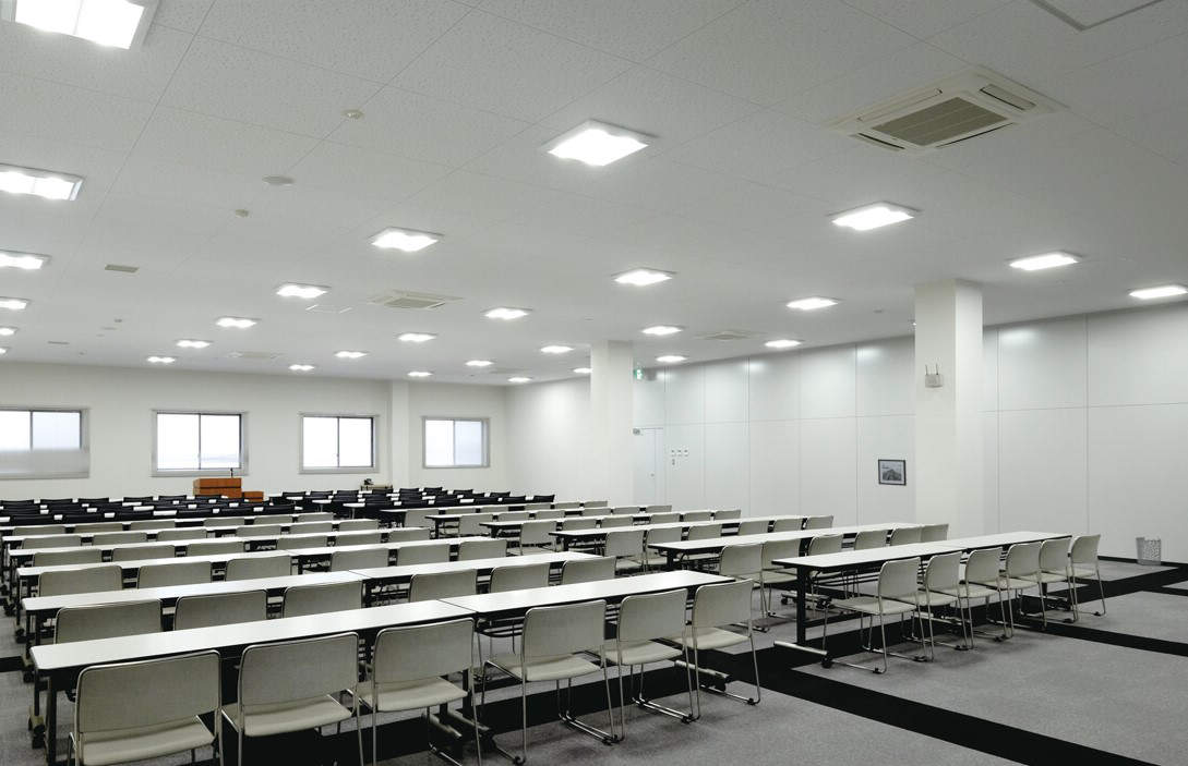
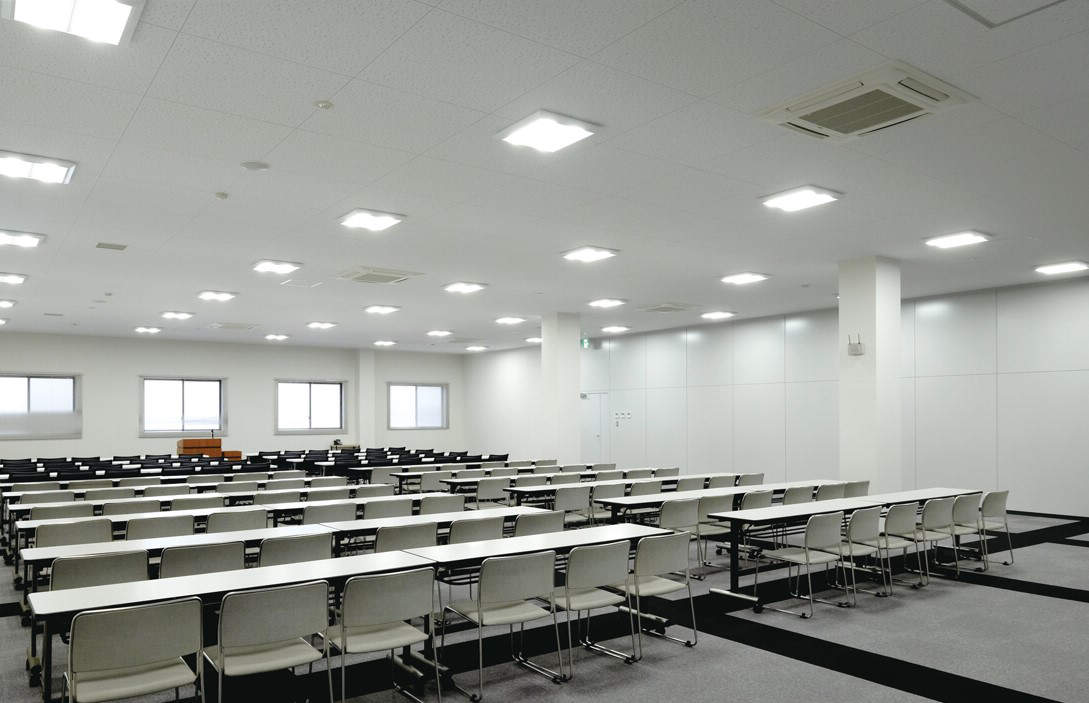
- wall art [877,458,908,487]
- waste bin [1135,536,1162,567]
